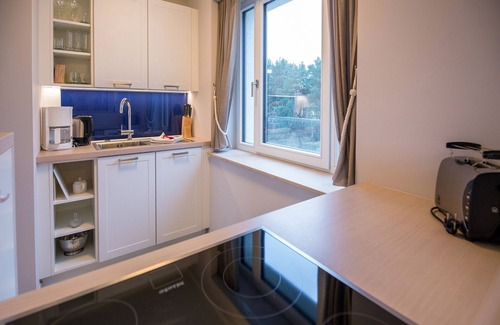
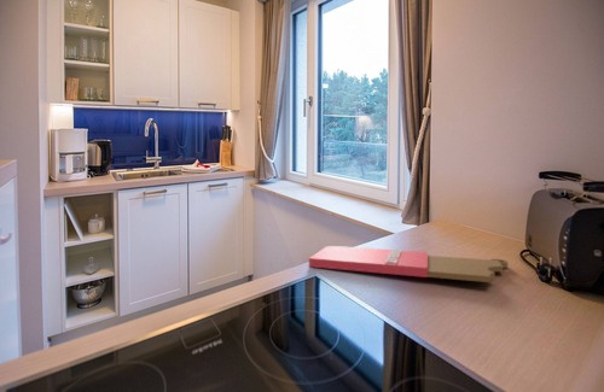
+ cutting board [308,245,509,283]
